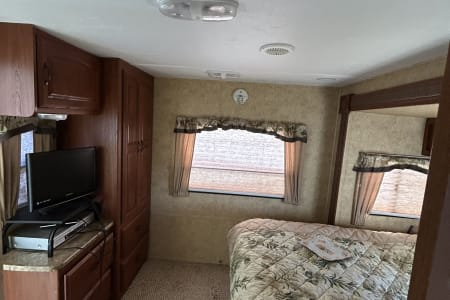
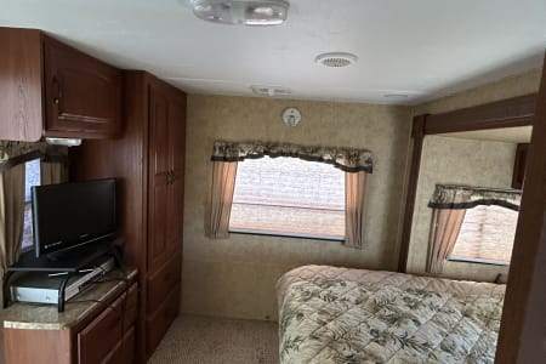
- serving tray [299,237,352,261]
